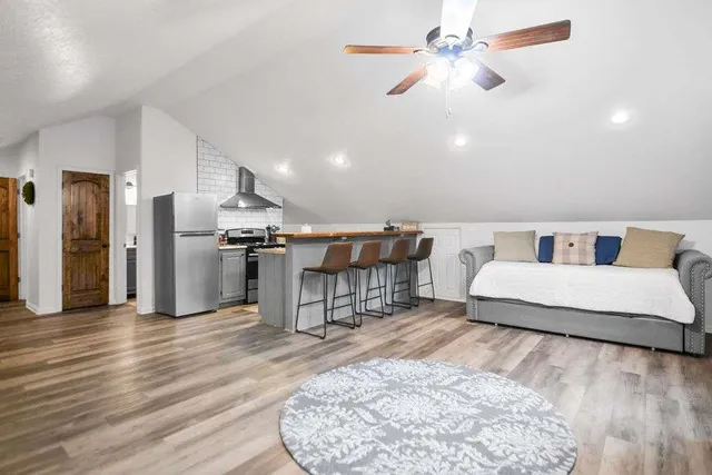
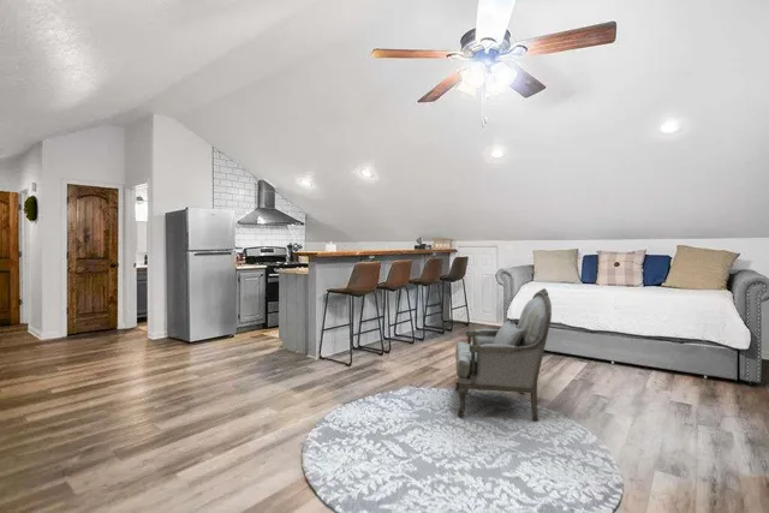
+ armchair [454,287,553,422]
